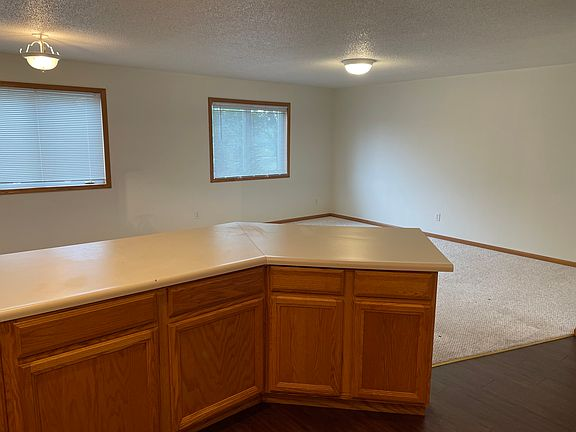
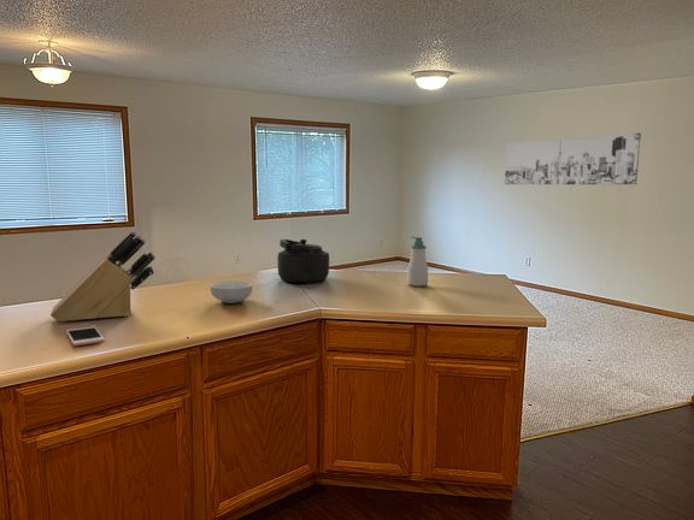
+ cell phone [65,325,106,347]
+ wall art [504,132,642,185]
+ knife block [49,230,157,323]
+ cereal bowl [210,280,253,305]
+ soap bottle [406,236,429,288]
+ kettle [276,238,330,284]
